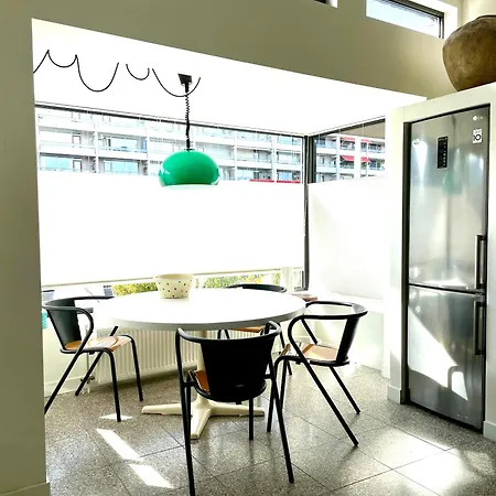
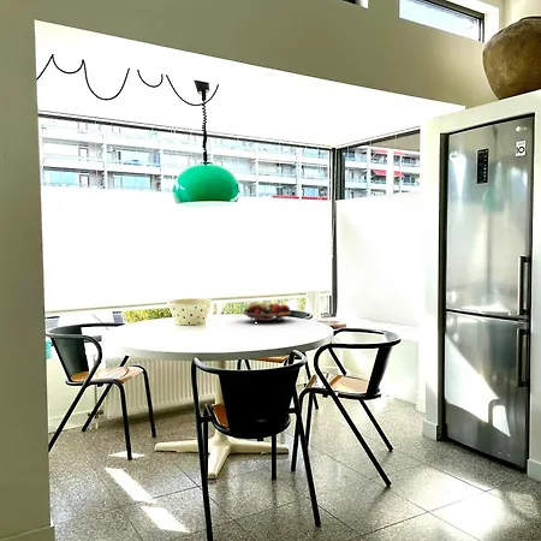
+ fruit basket [243,301,292,323]
